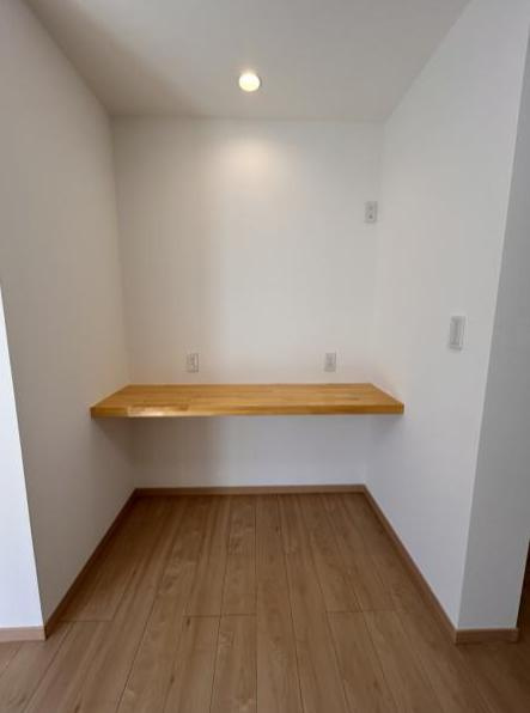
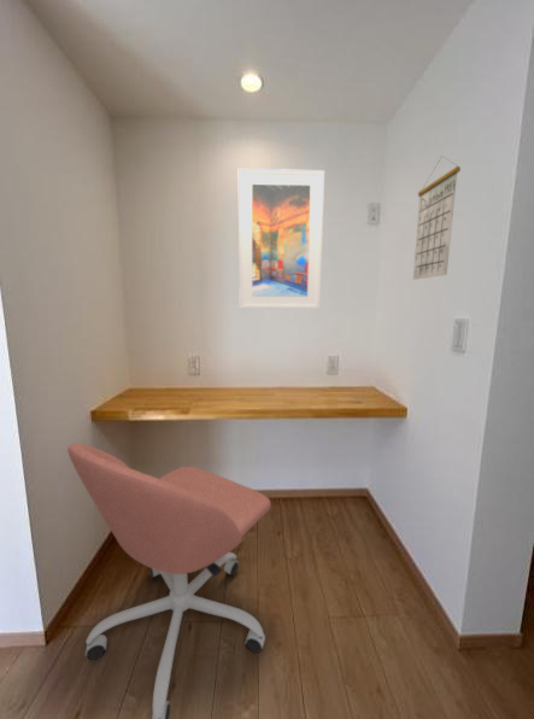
+ calendar [412,154,462,281]
+ office chair [66,443,272,719]
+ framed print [237,168,325,310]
